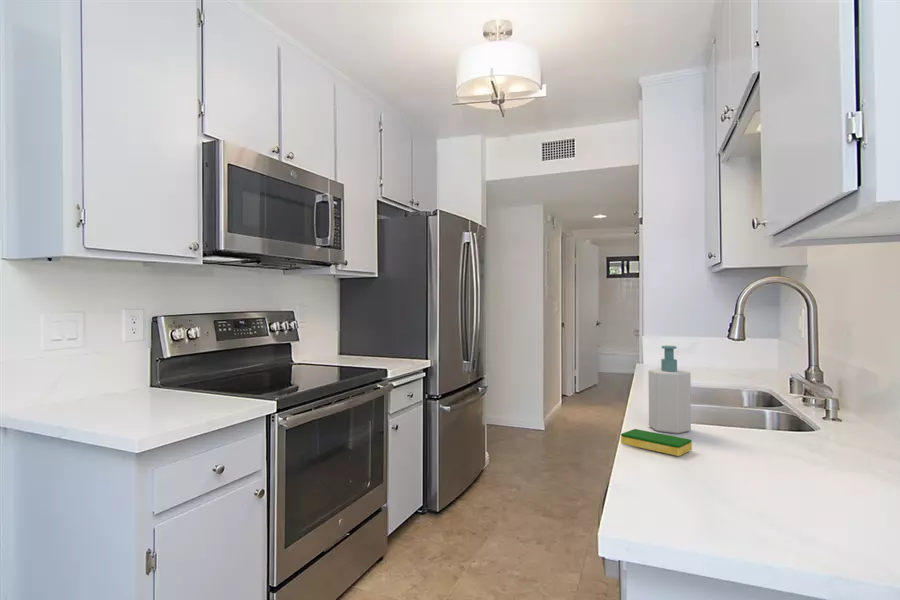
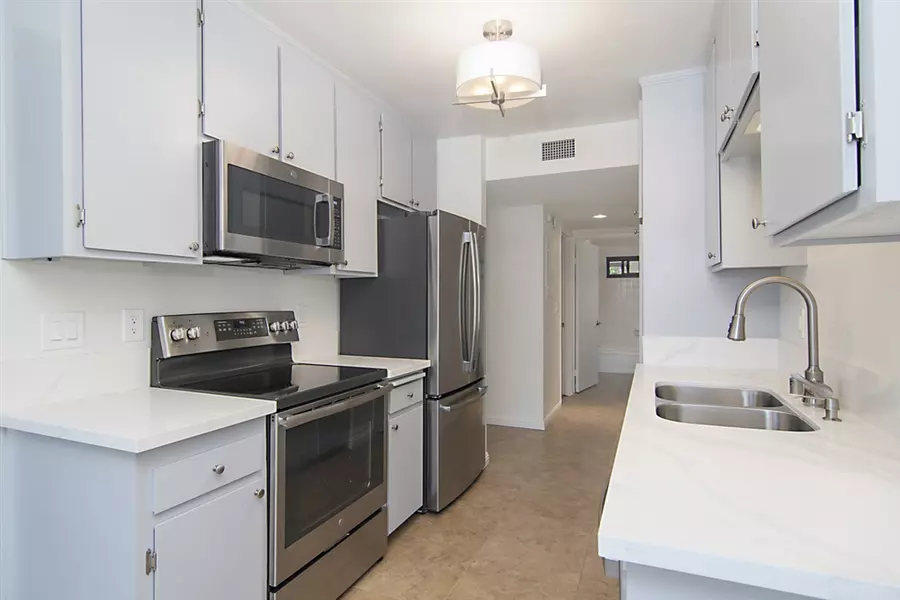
- soap bottle [648,345,692,434]
- dish sponge [620,428,693,457]
